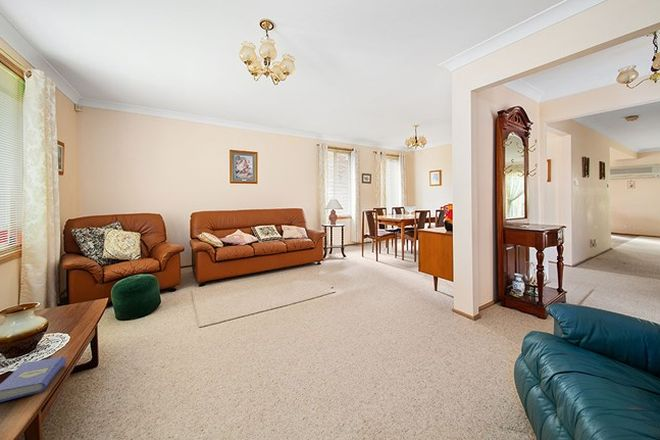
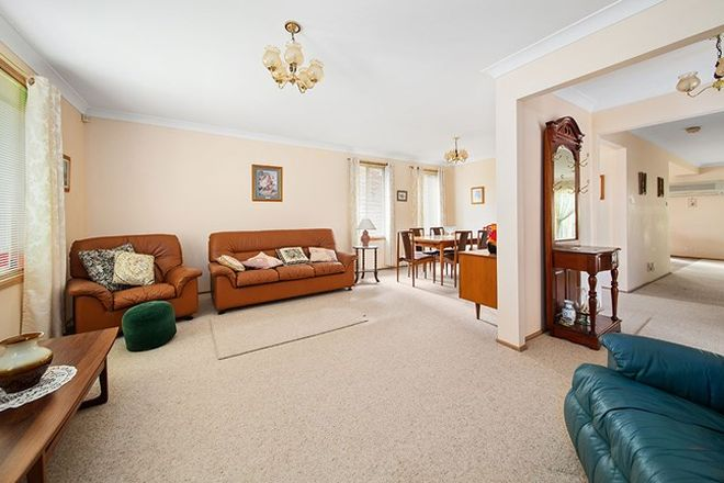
- hardcover book [0,356,67,403]
